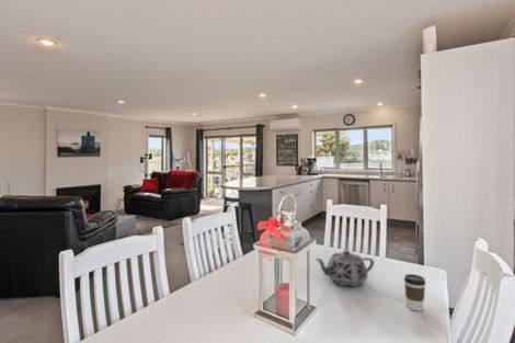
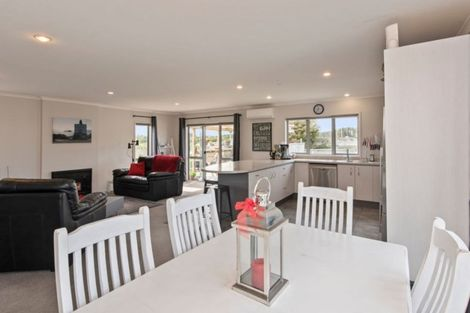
- teapot [313,249,375,287]
- coffee cup [403,273,426,312]
